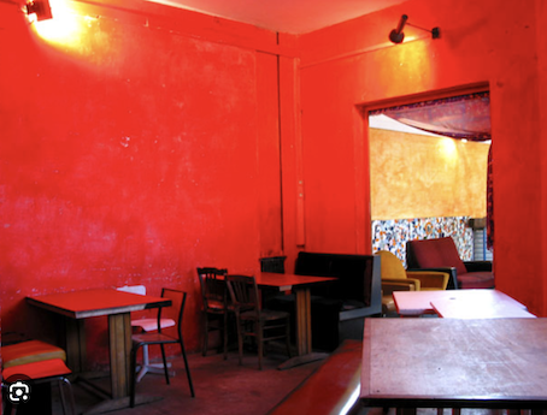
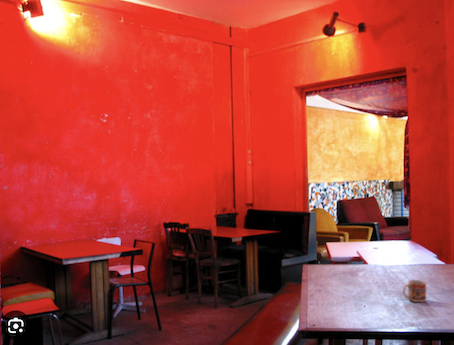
+ cup [402,279,427,303]
